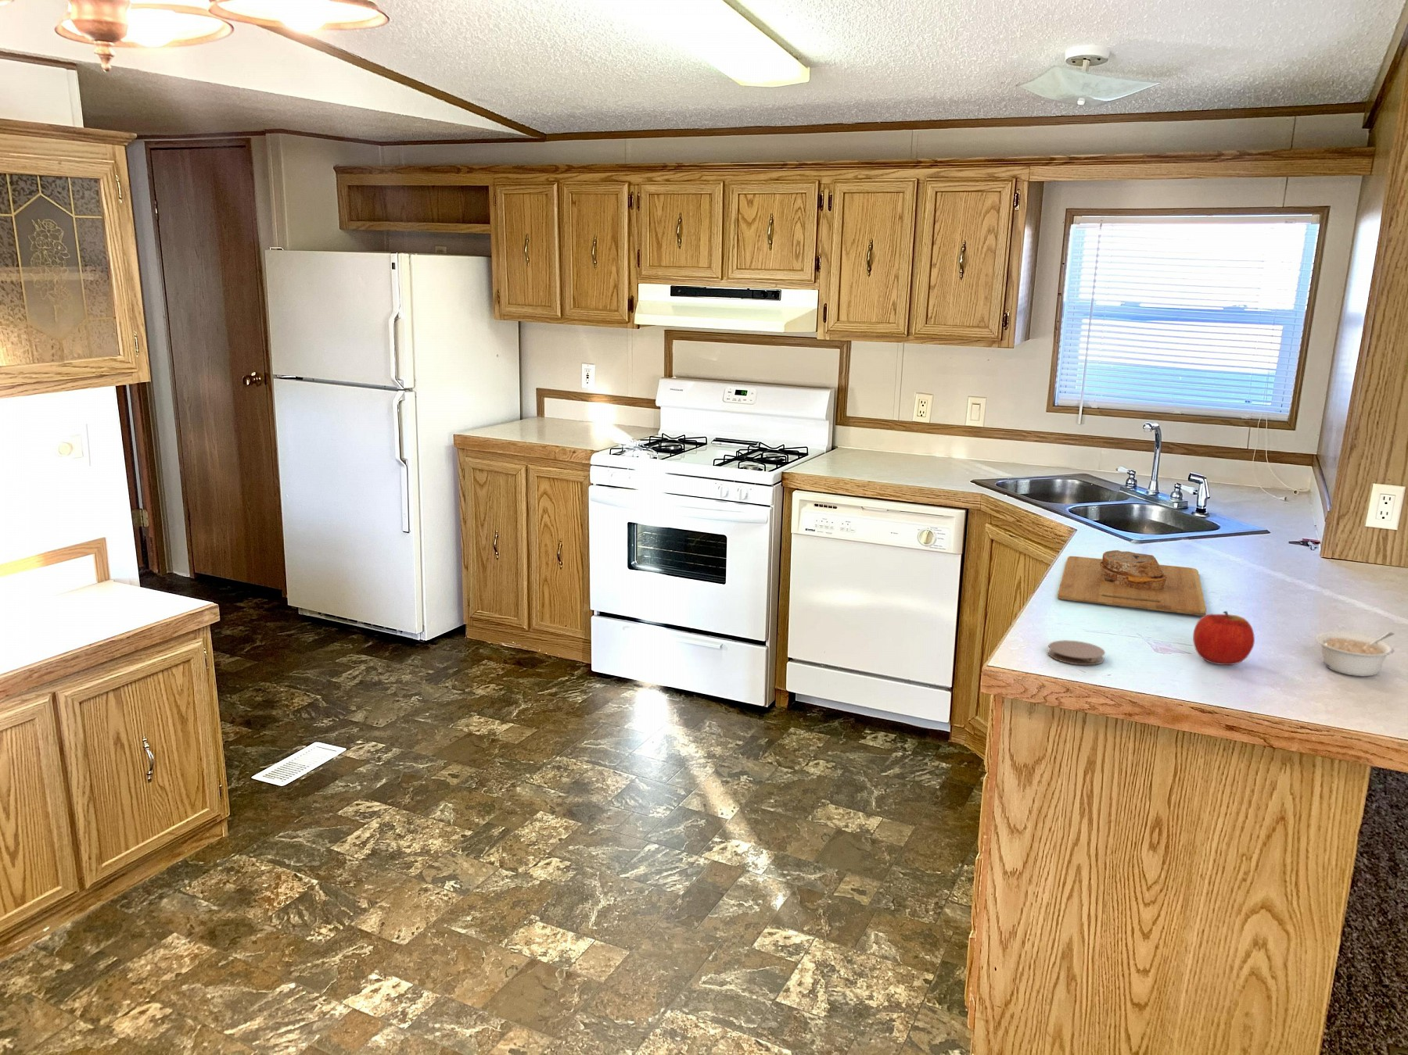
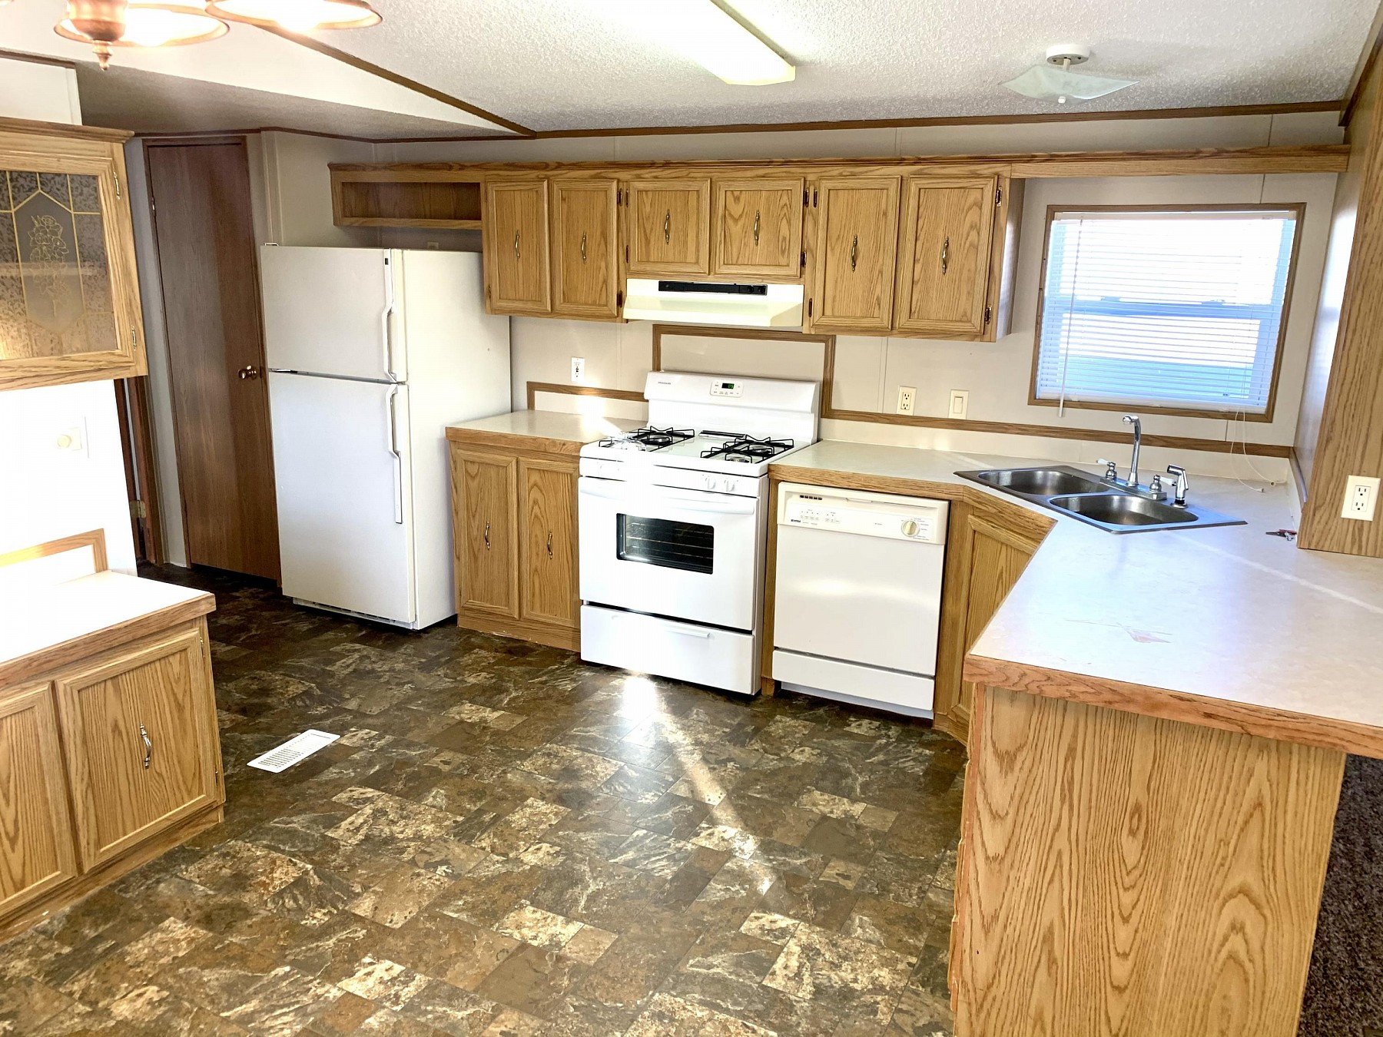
- apple [1192,611,1255,666]
- cutting board [1057,550,1207,616]
- legume [1315,632,1396,677]
- coaster [1048,639,1106,666]
